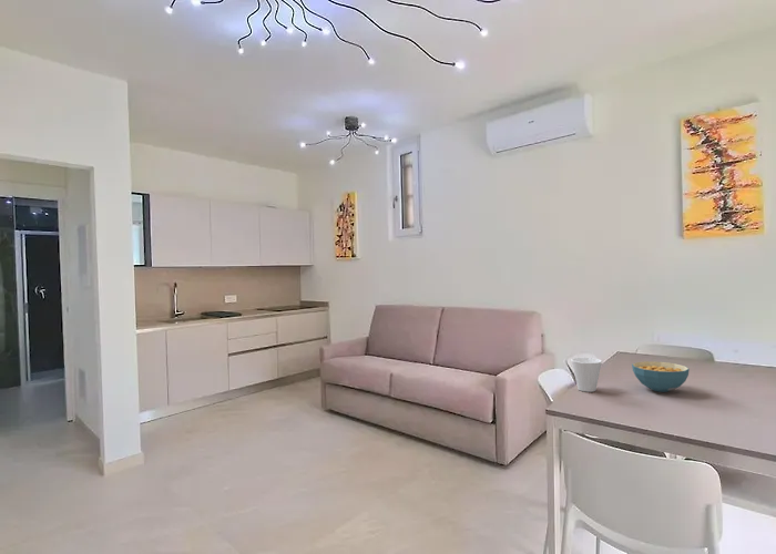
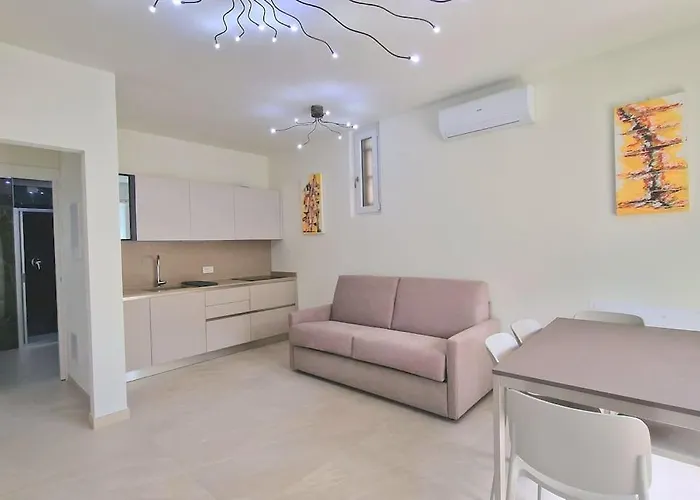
- cereal bowl [631,360,691,393]
- cup [570,357,603,393]
